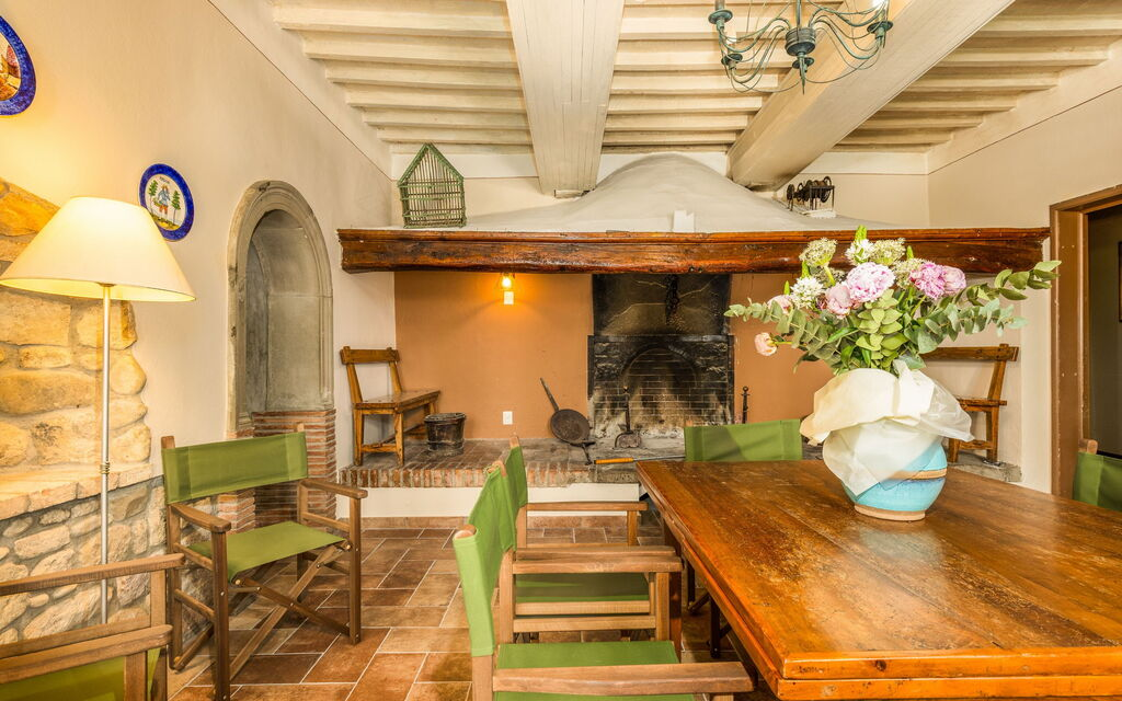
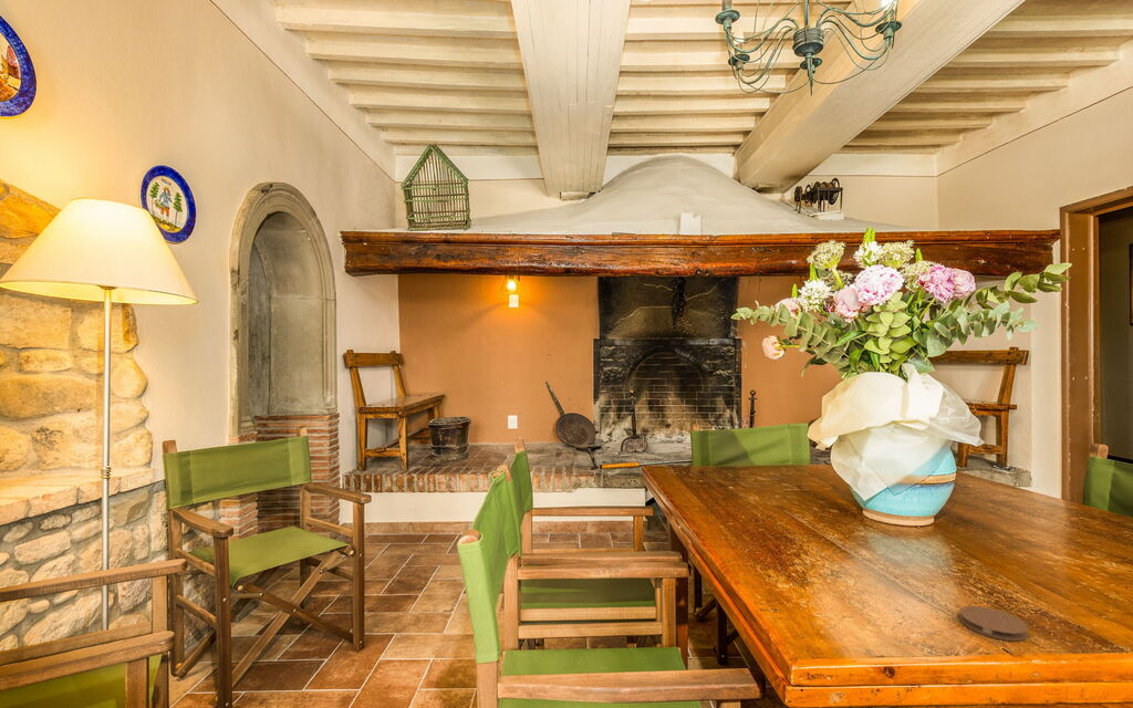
+ coaster [959,605,1029,642]
